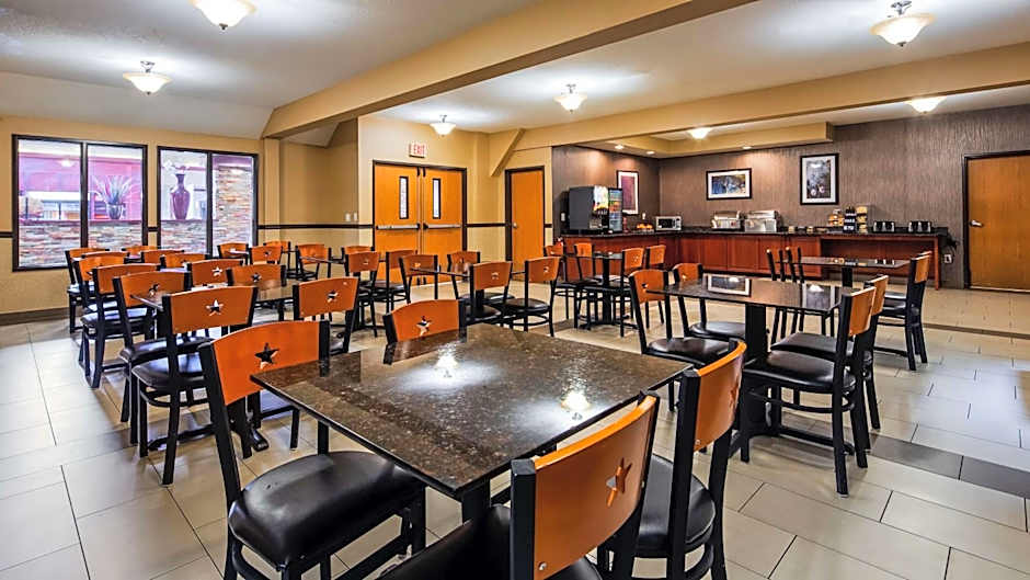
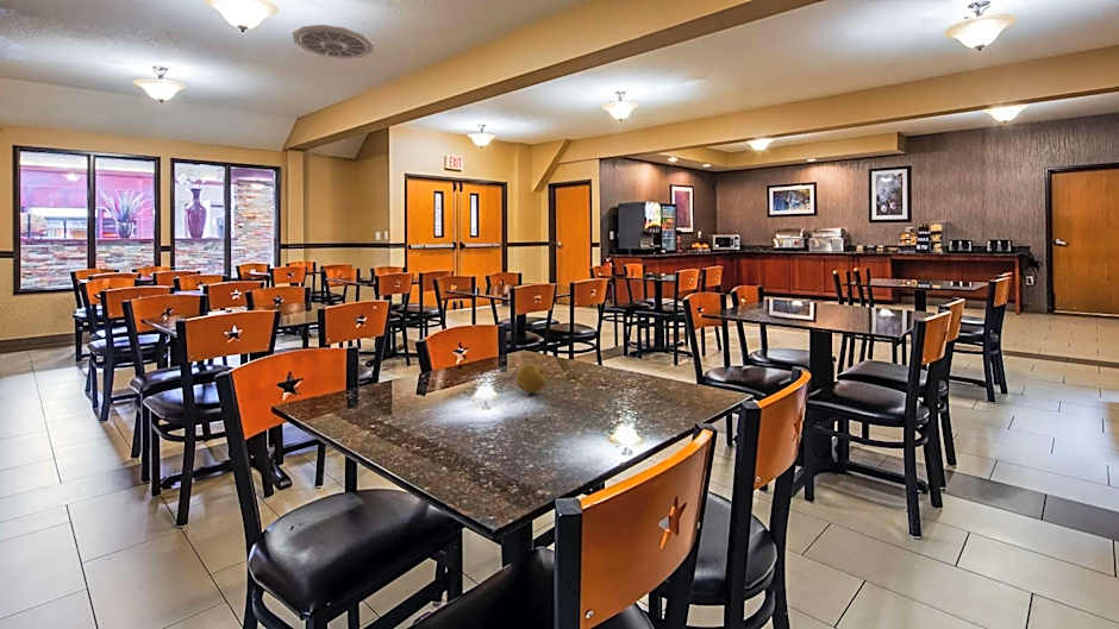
+ fruit [514,363,548,395]
+ ceiling vent [292,24,375,59]
